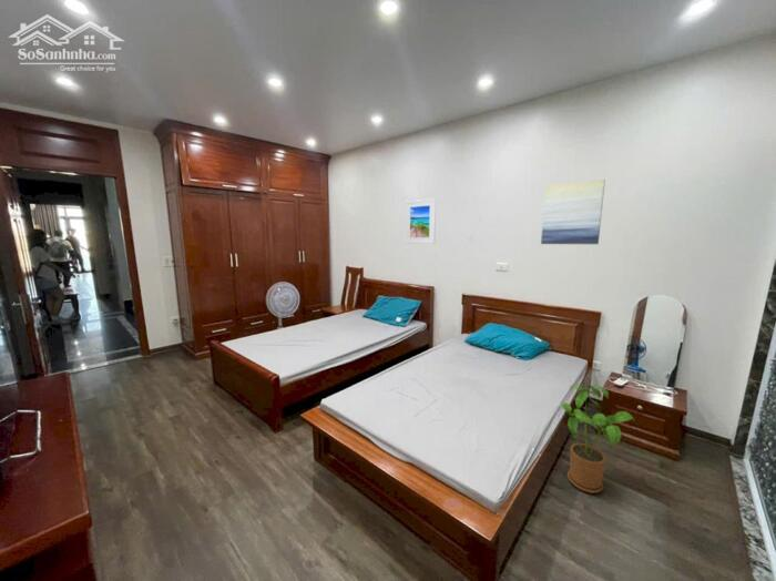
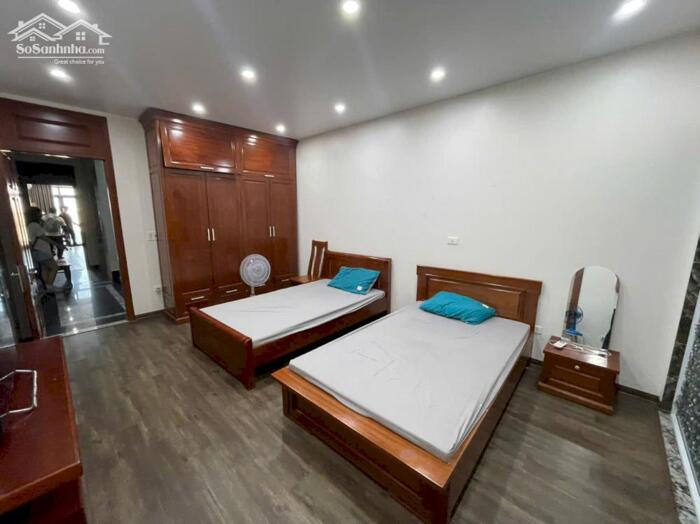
- house plant [560,384,635,495]
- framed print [405,197,437,245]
- wall art [540,179,606,245]
